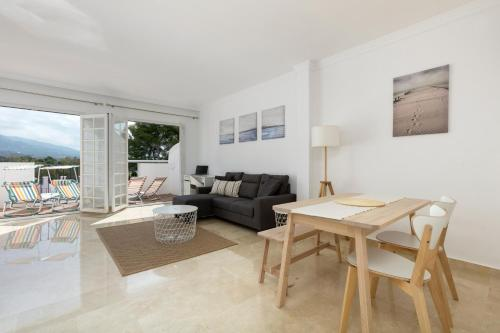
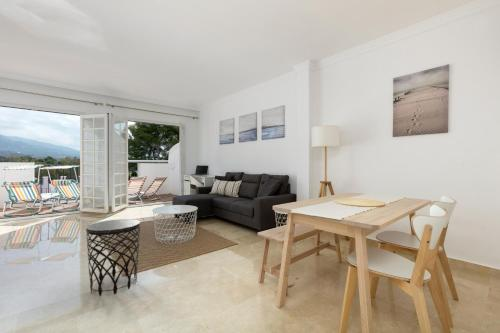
+ side table [85,218,141,297]
